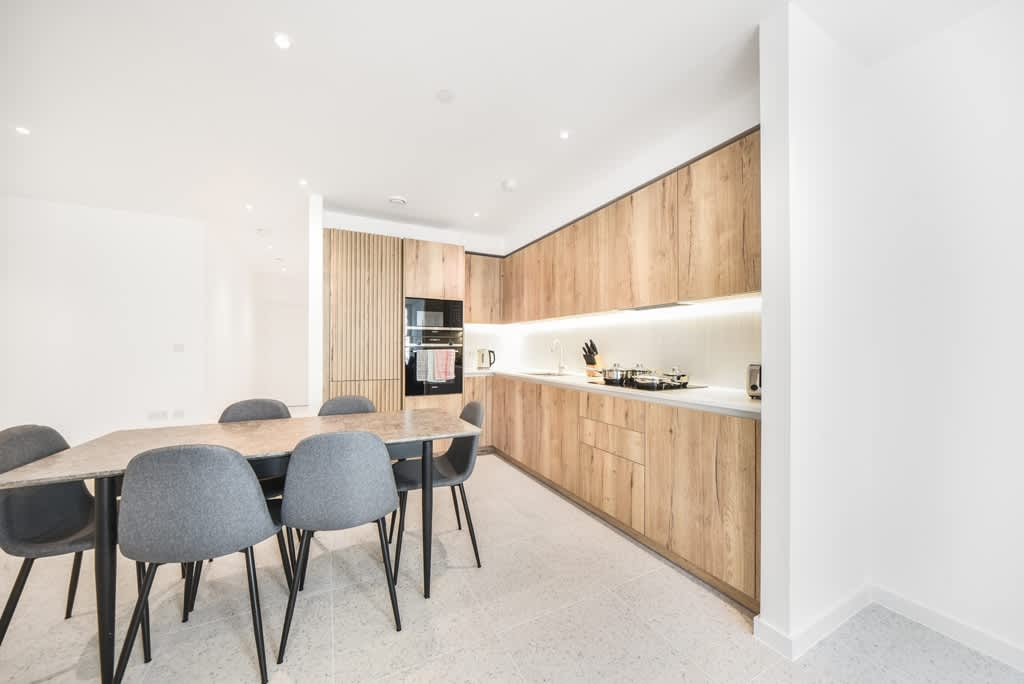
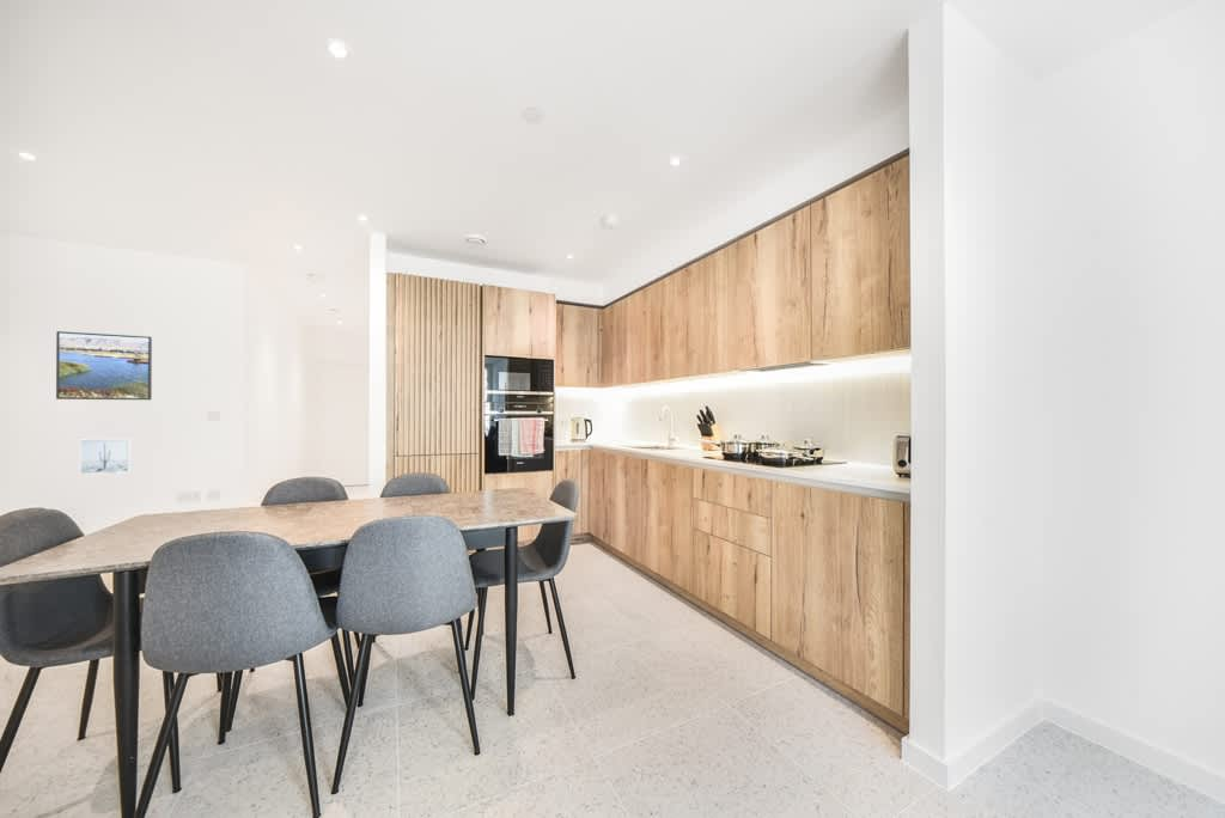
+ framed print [55,330,153,401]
+ wall art [78,438,132,476]
